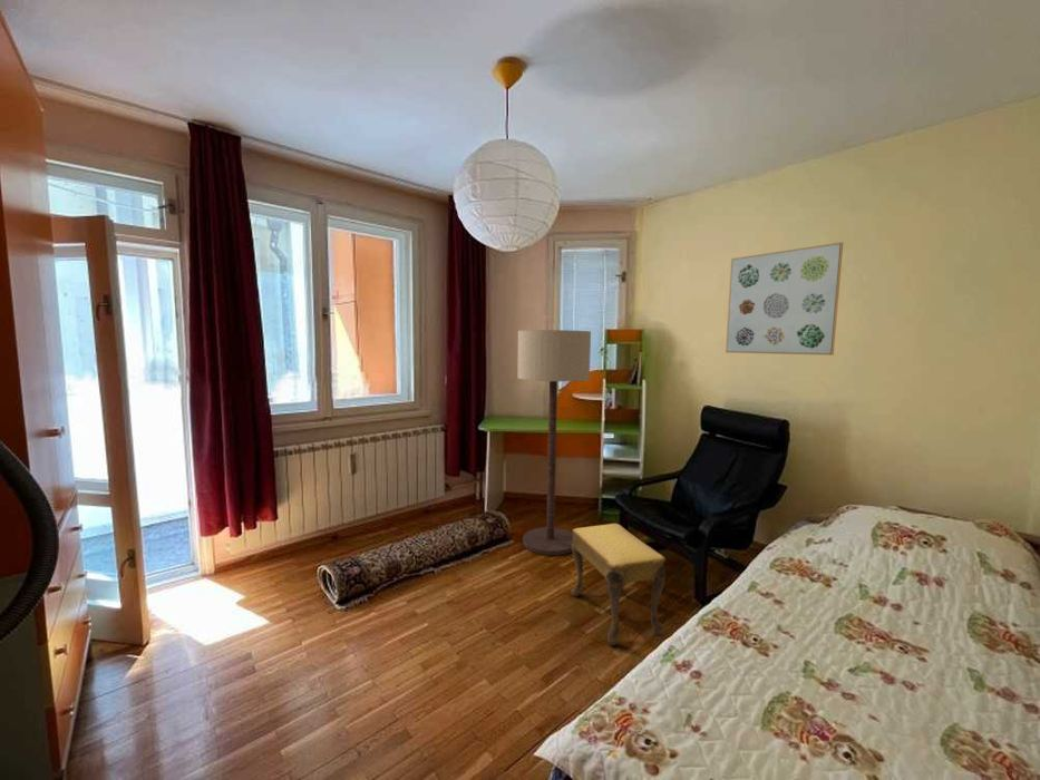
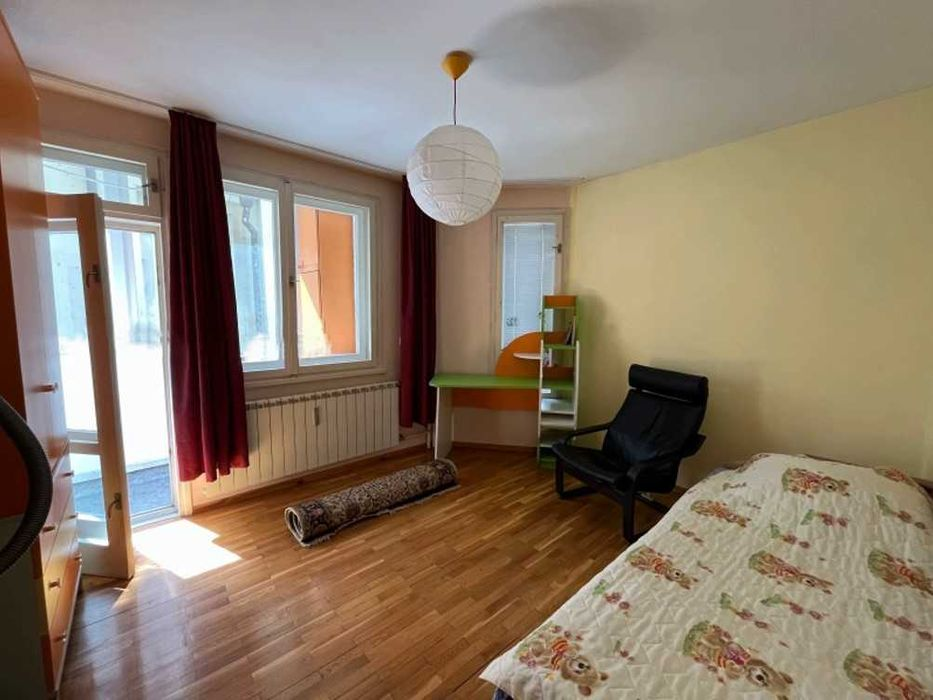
- wall art [725,241,844,357]
- footstool [571,523,667,647]
- floor lamp [516,329,592,556]
